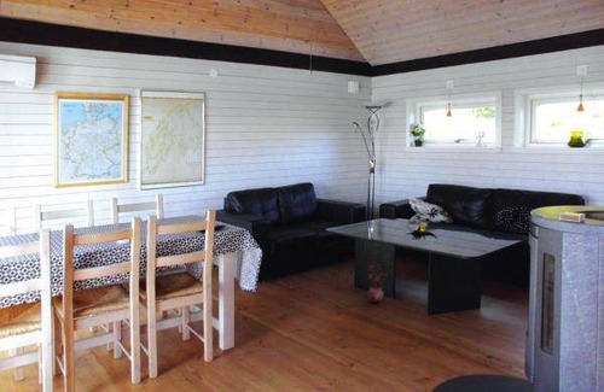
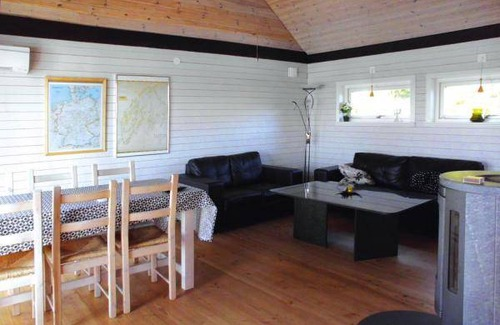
- potted plant [366,263,388,304]
